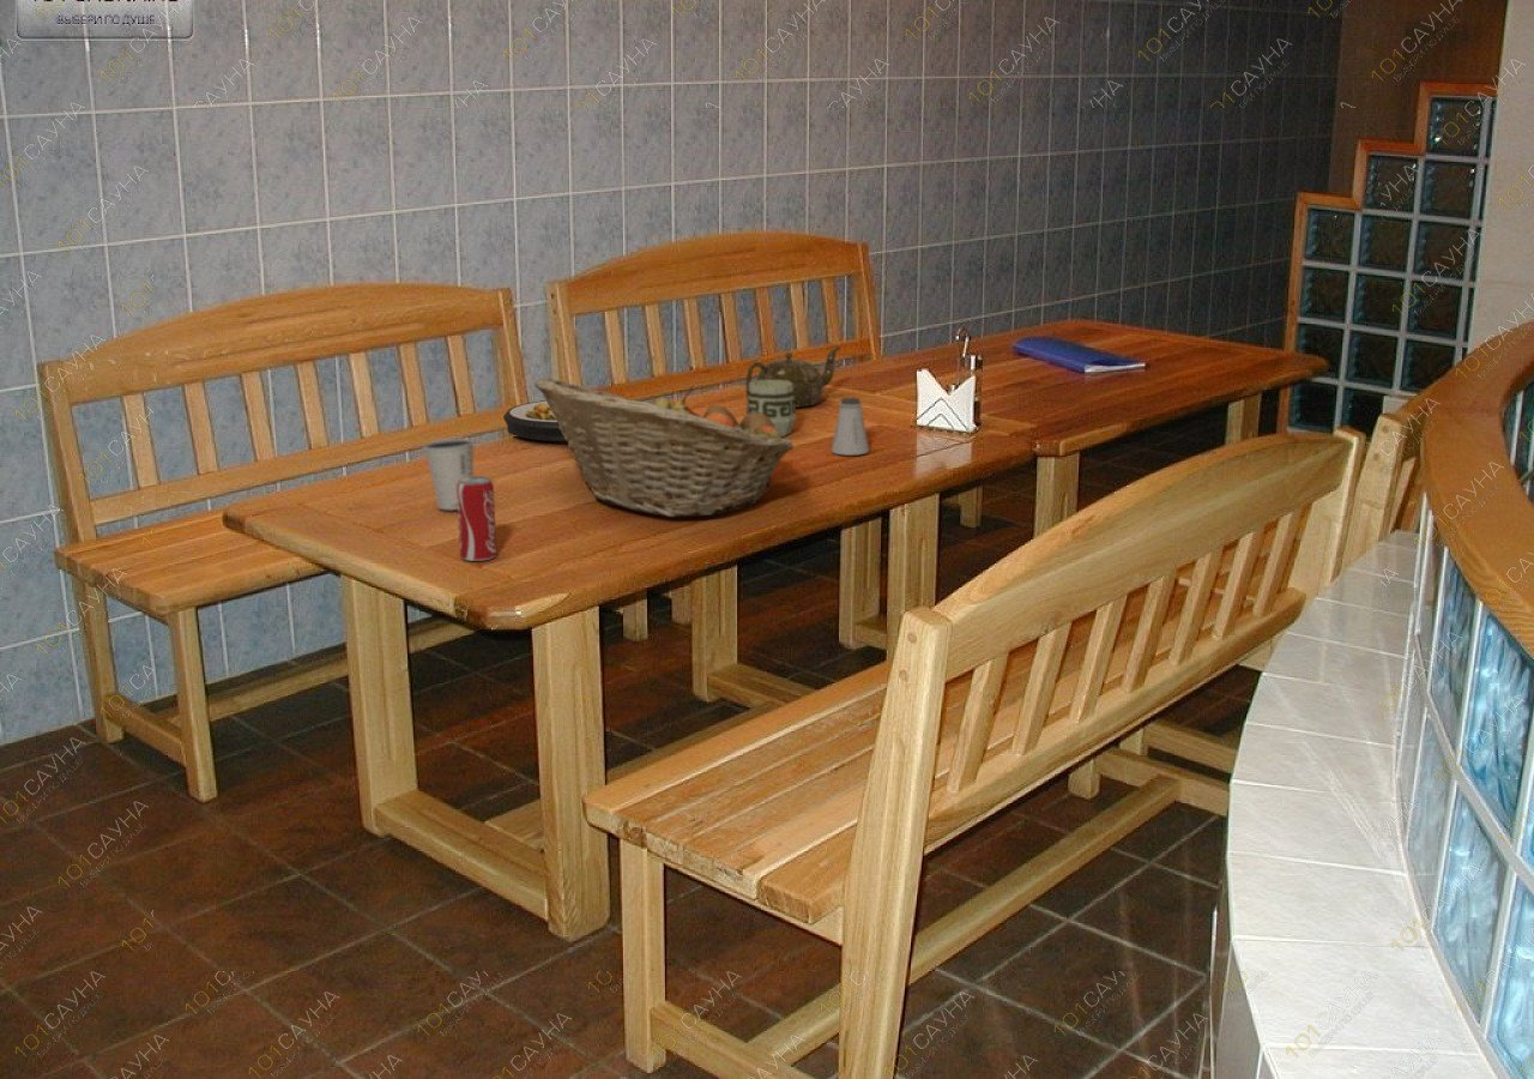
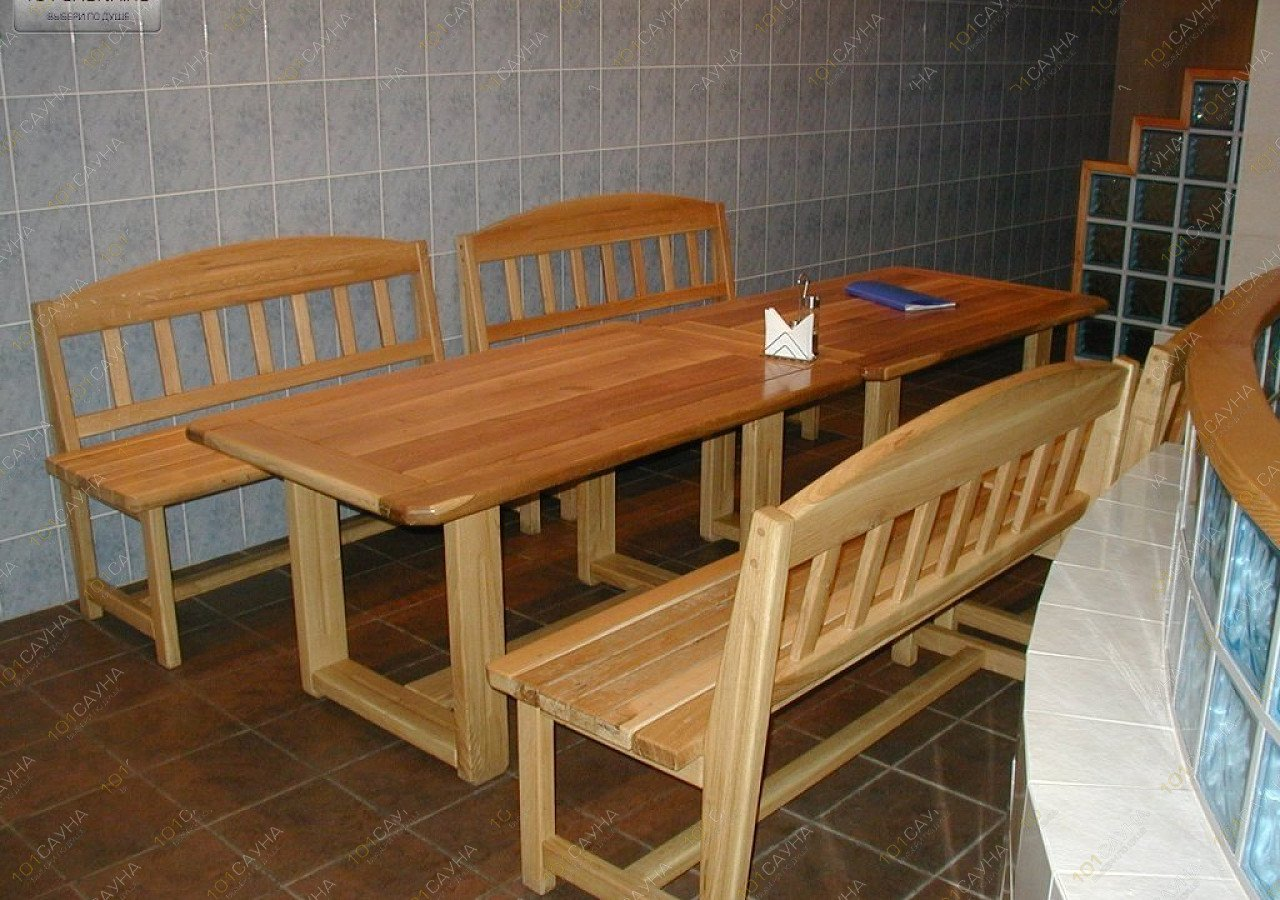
- dixie cup [422,438,476,511]
- fruit basket [533,376,795,518]
- teapot [745,345,841,409]
- saltshaker [831,397,871,457]
- beverage can [457,475,499,562]
- cup [745,380,797,438]
- plate [502,390,608,442]
